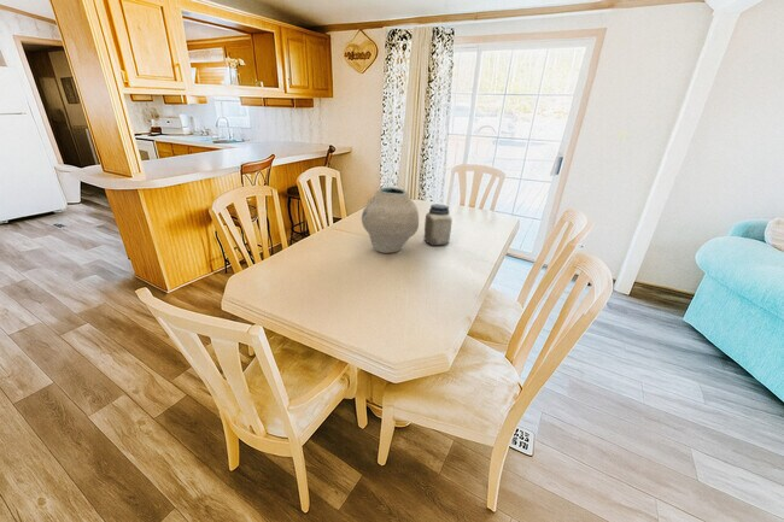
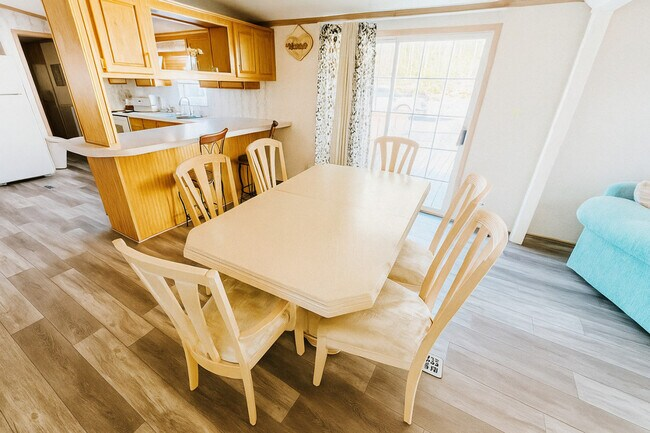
- jar [423,203,454,246]
- vase [361,186,420,254]
